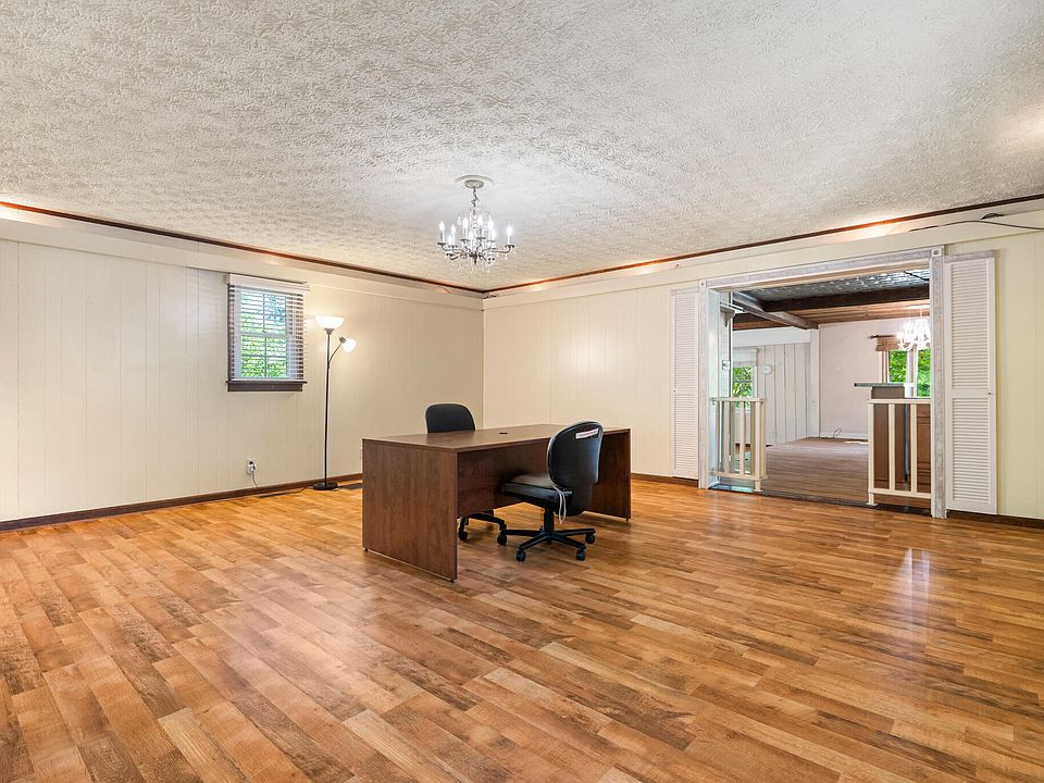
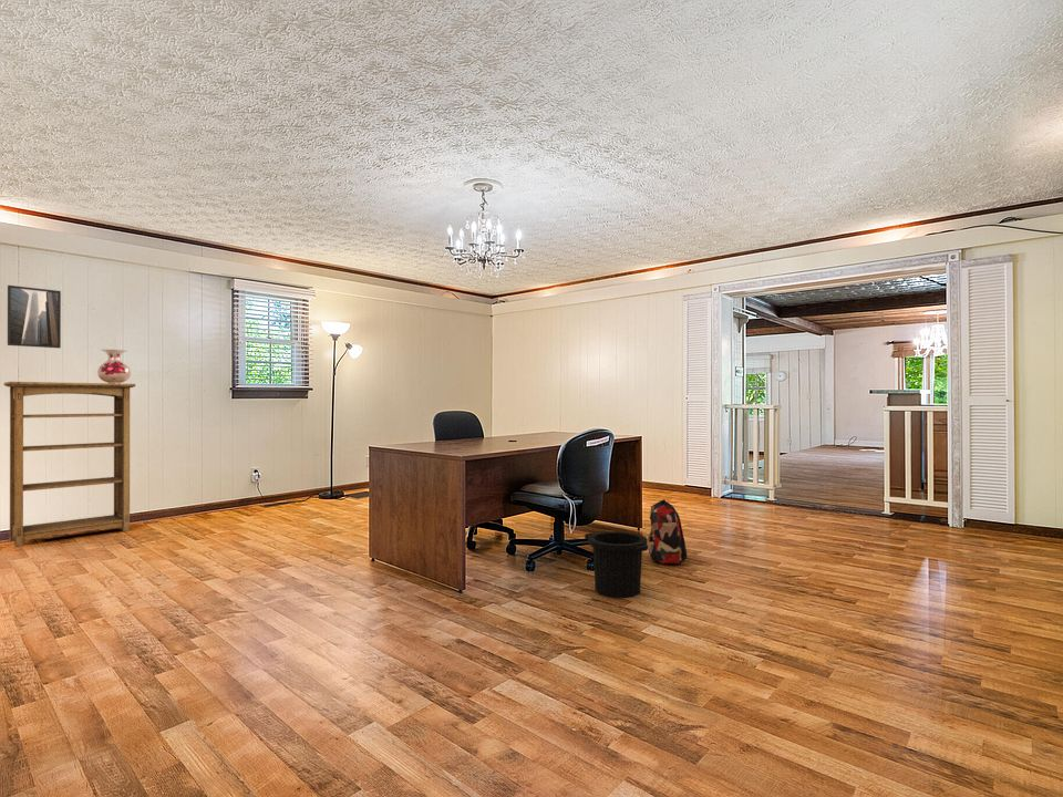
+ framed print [7,284,62,349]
+ backpack [647,498,688,565]
+ trash can [584,530,649,599]
+ bookshelf [3,381,136,548]
+ vase [96,348,132,384]
